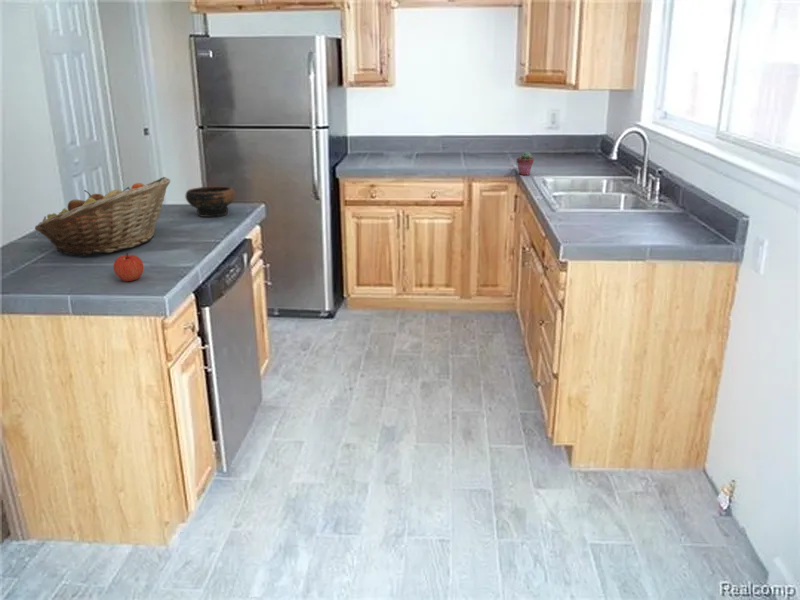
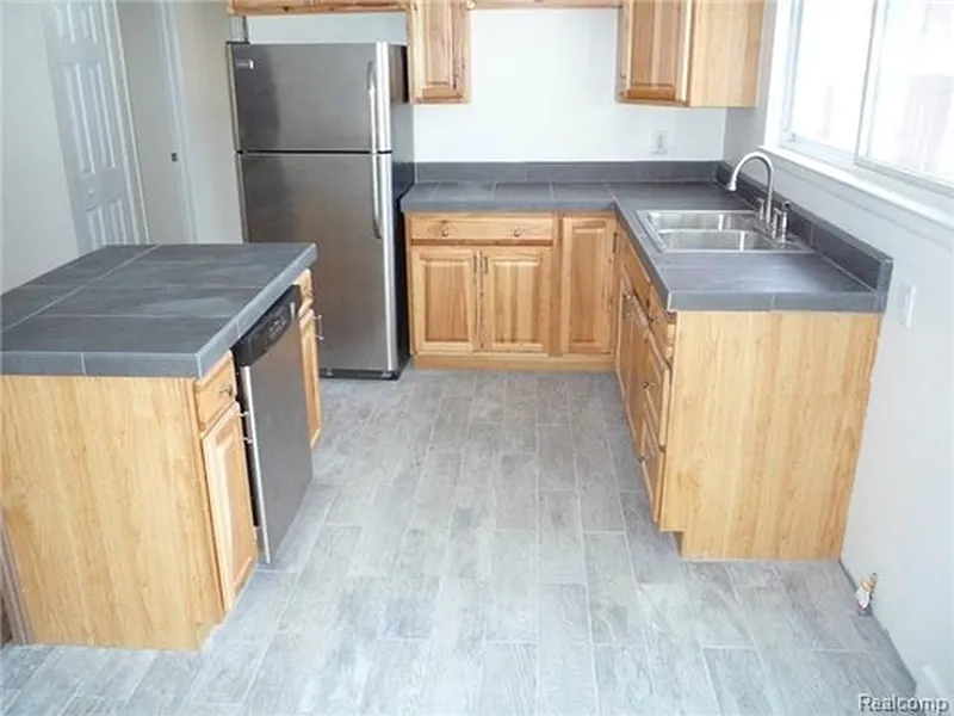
- potted succulent [516,151,535,176]
- apple [113,252,144,282]
- bowl [184,185,236,218]
- fruit basket [34,176,171,257]
